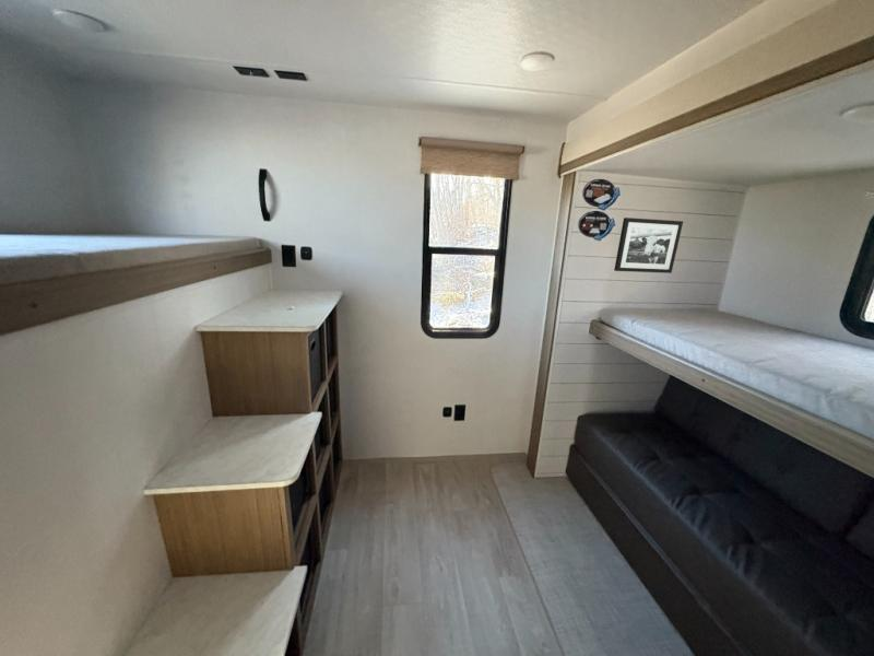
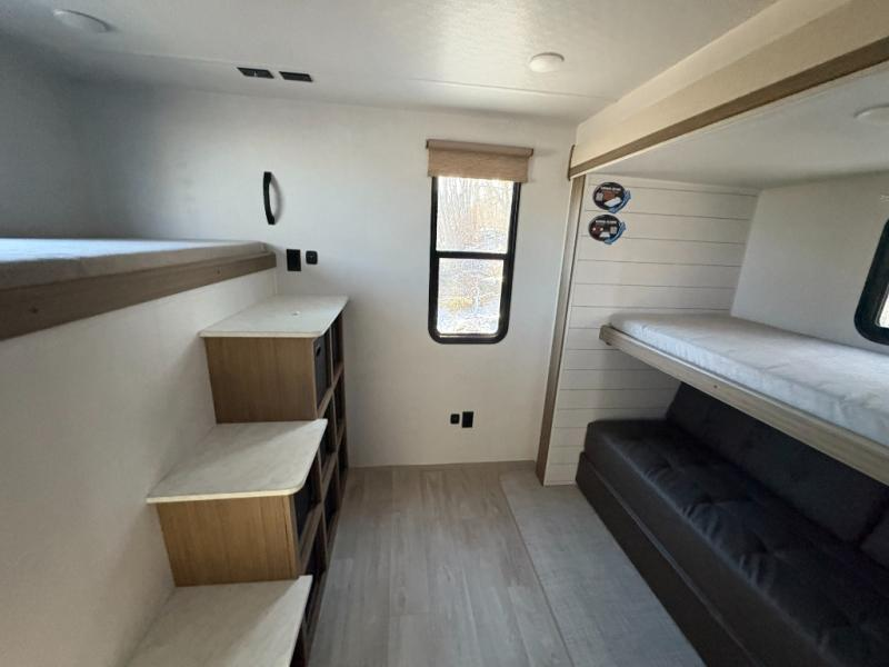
- picture frame [613,216,684,274]
